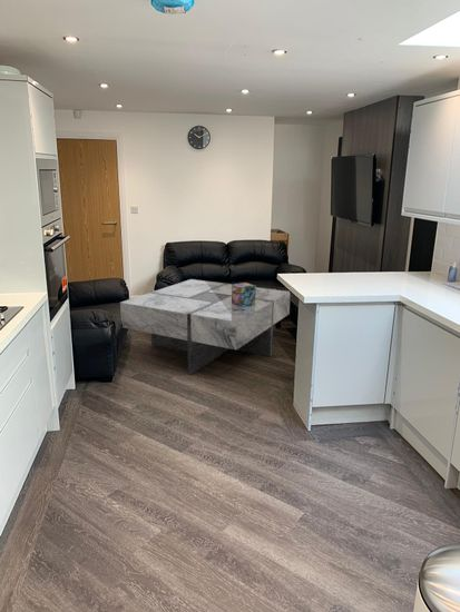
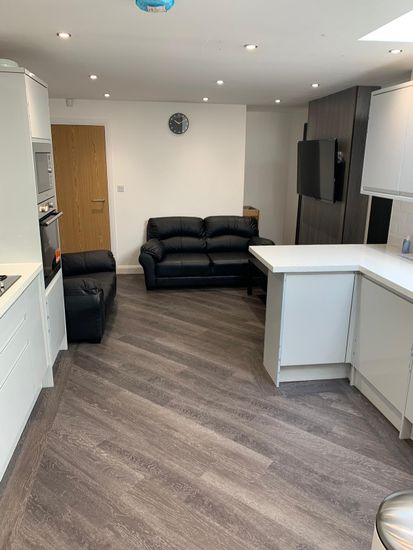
- decorative box [232,282,257,307]
- coffee table [119,278,291,375]
